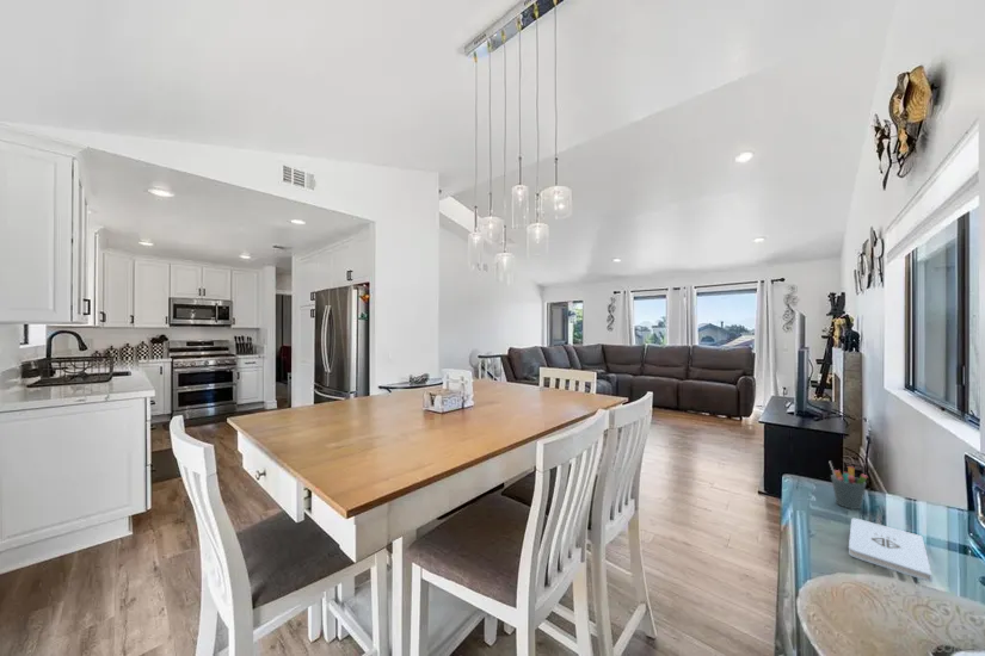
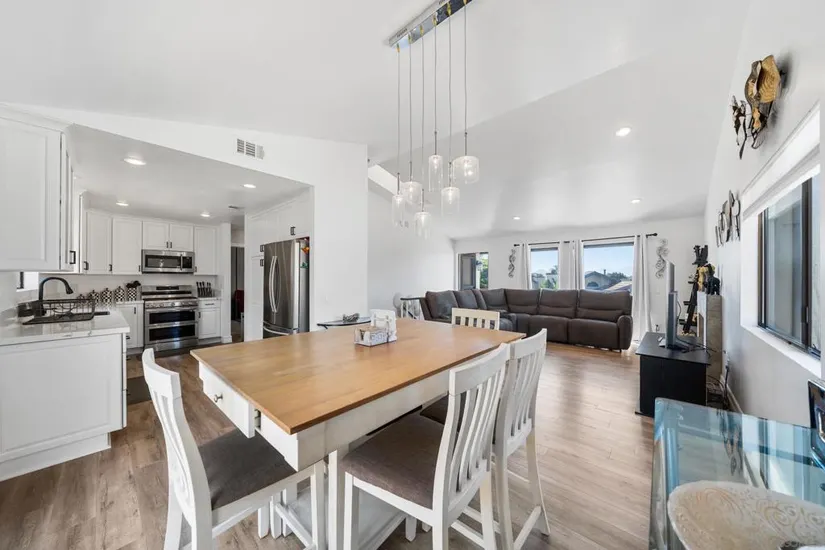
- notepad [848,518,932,583]
- pen holder [829,460,869,510]
